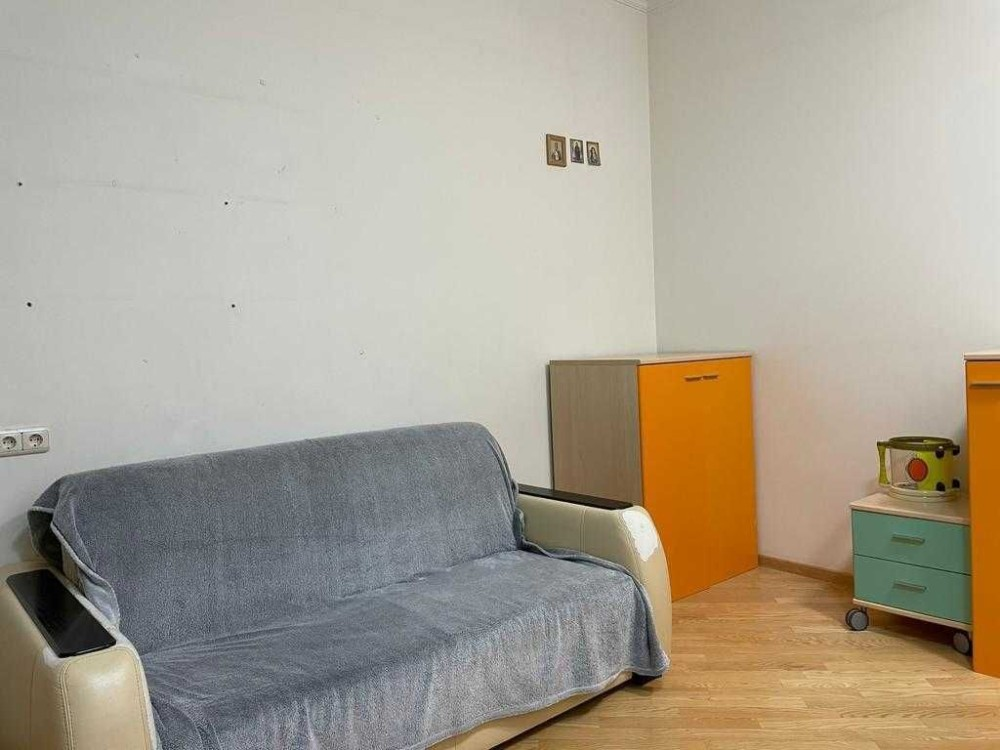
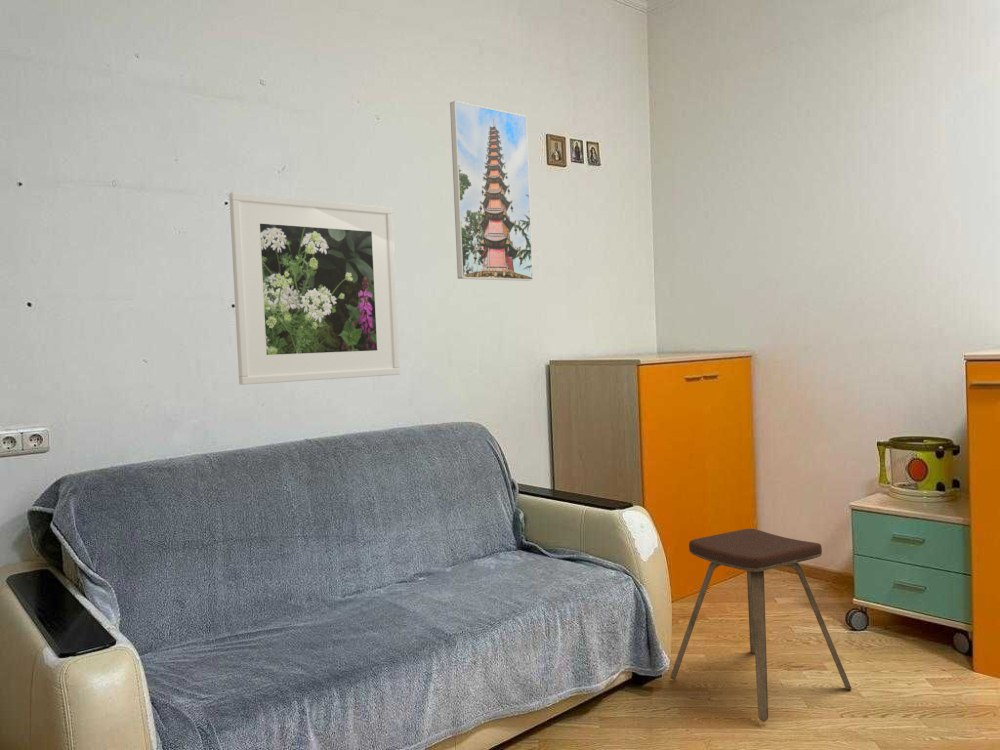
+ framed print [228,191,401,386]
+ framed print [449,100,534,282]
+ music stool [669,528,853,723]
